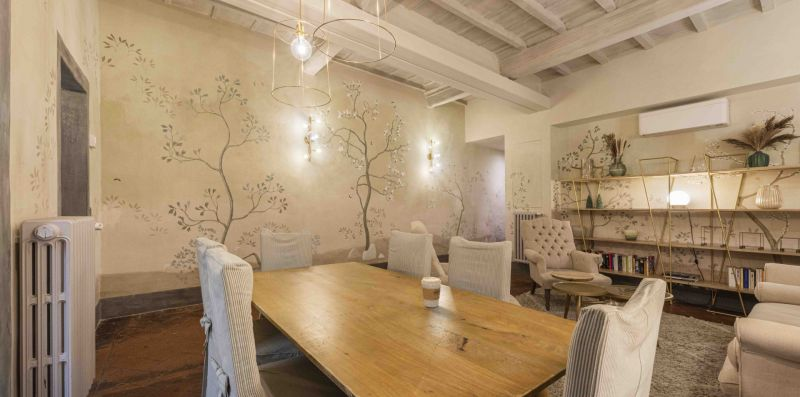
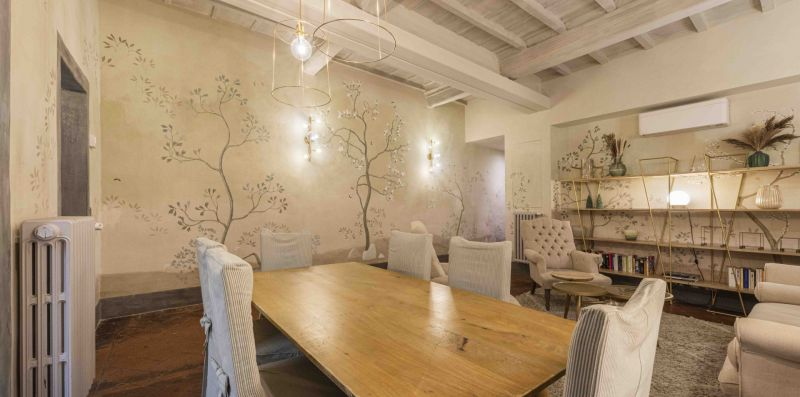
- coffee cup [421,276,442,308]
